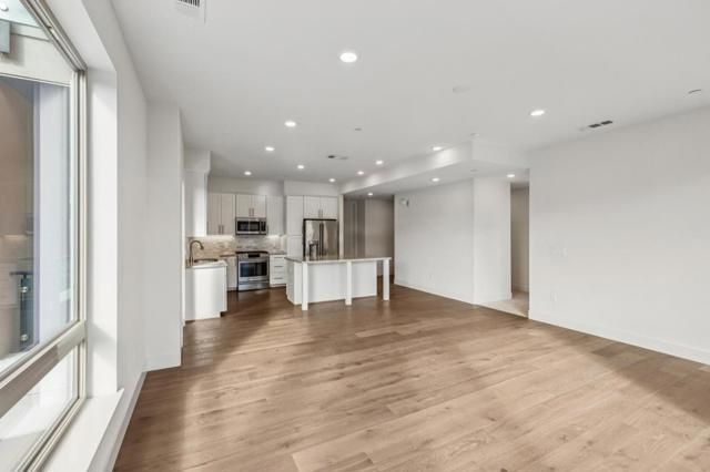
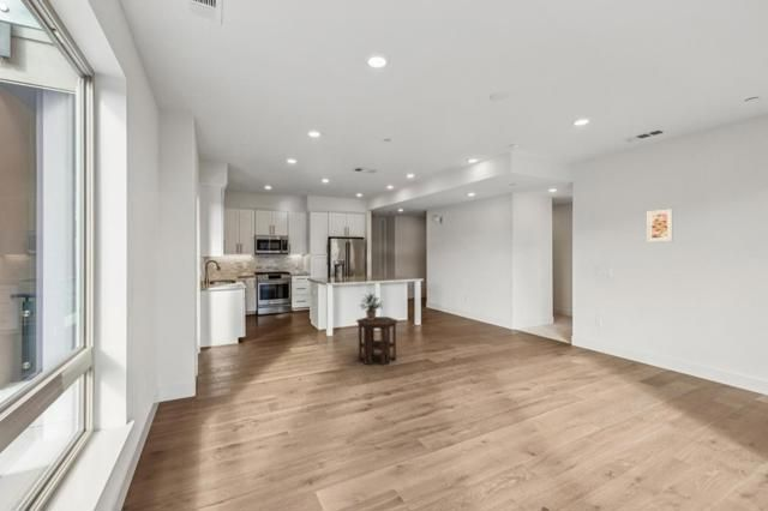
+ side table [355,315,400,366]
+ potted plant [359,291,384,320]
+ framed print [646,208,674,244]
